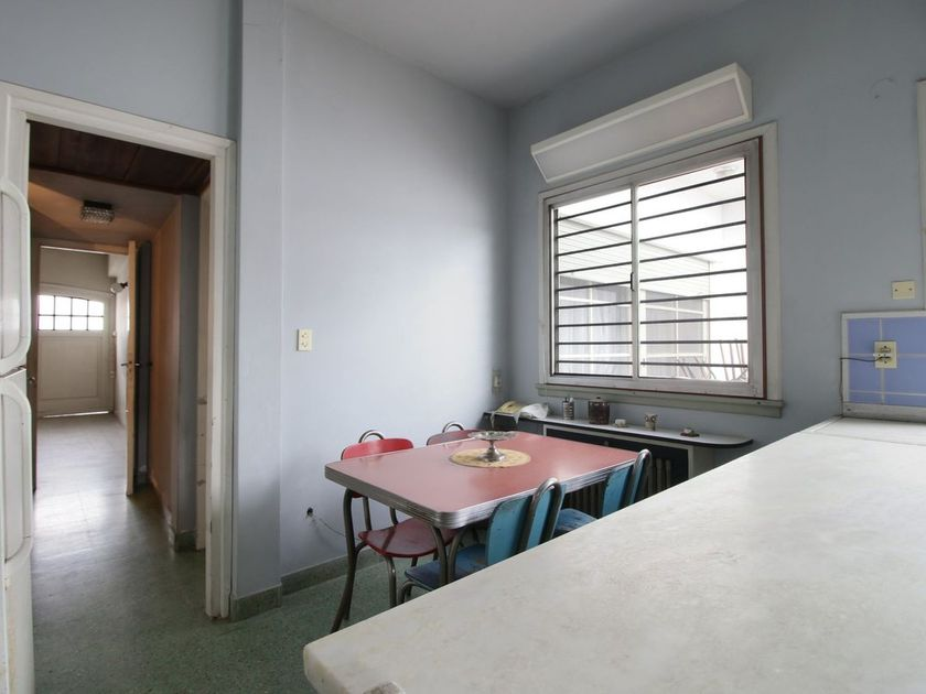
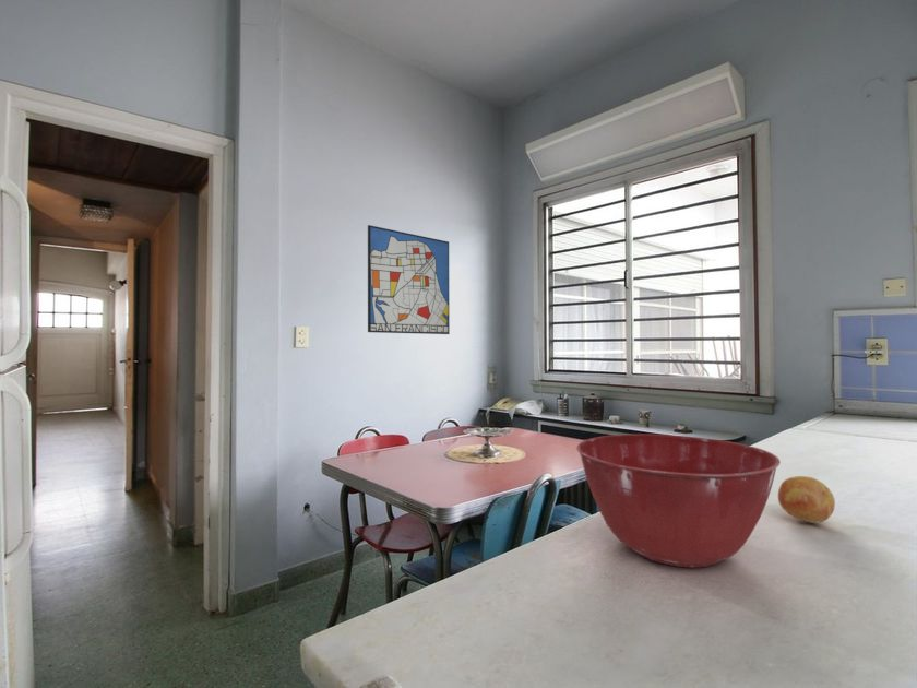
+ mixing bowl [575,434,782,568]
+ wall art [367,224,451,335]
+ fruit [777,475,836,524]
